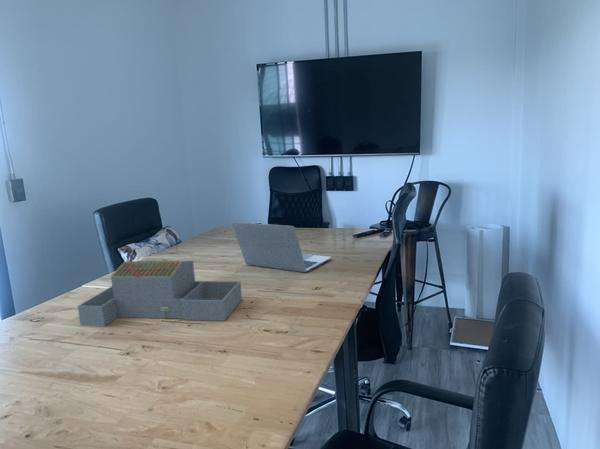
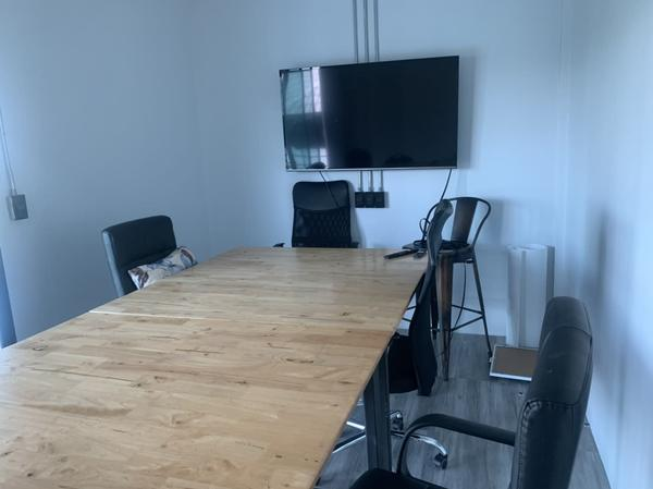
- laptop [231,221,332,273]
- architectural model [77,260,243,328]
